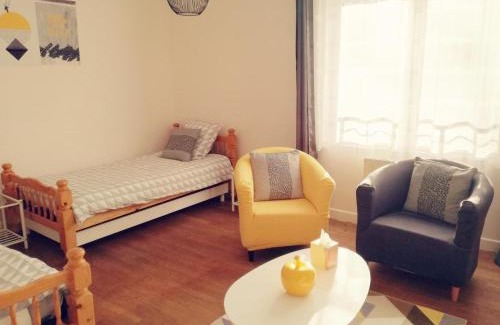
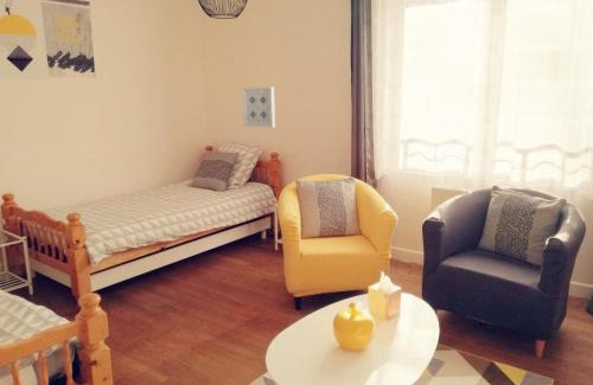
+ wall art [241,85,276,129]
